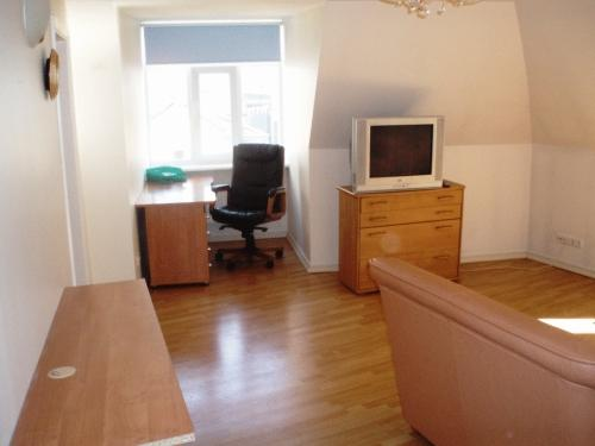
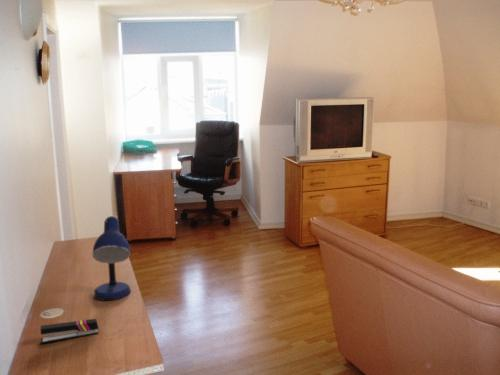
+ stapler [40,318,100,345]
+ desk lamp [92,215,132,301]
